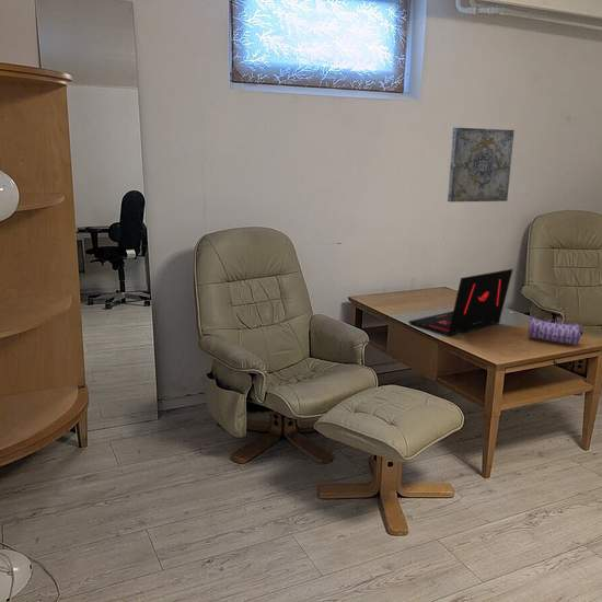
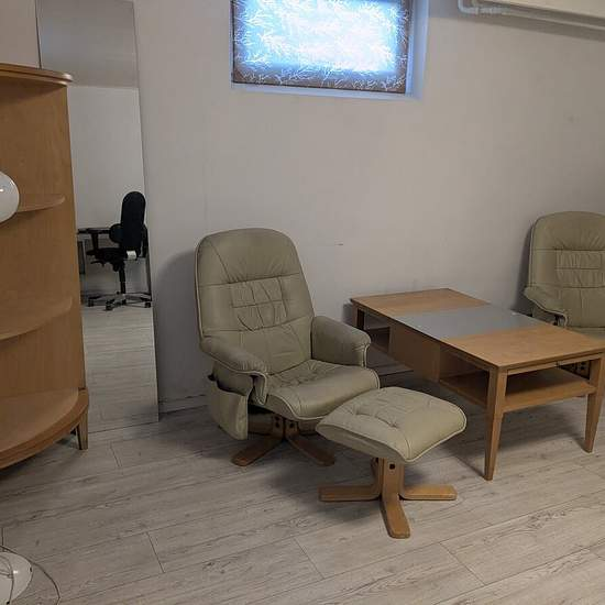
- pencil case [526,315,583,346]
- wall art [447,126,516,202]
- laptop [407,268,513,337]
